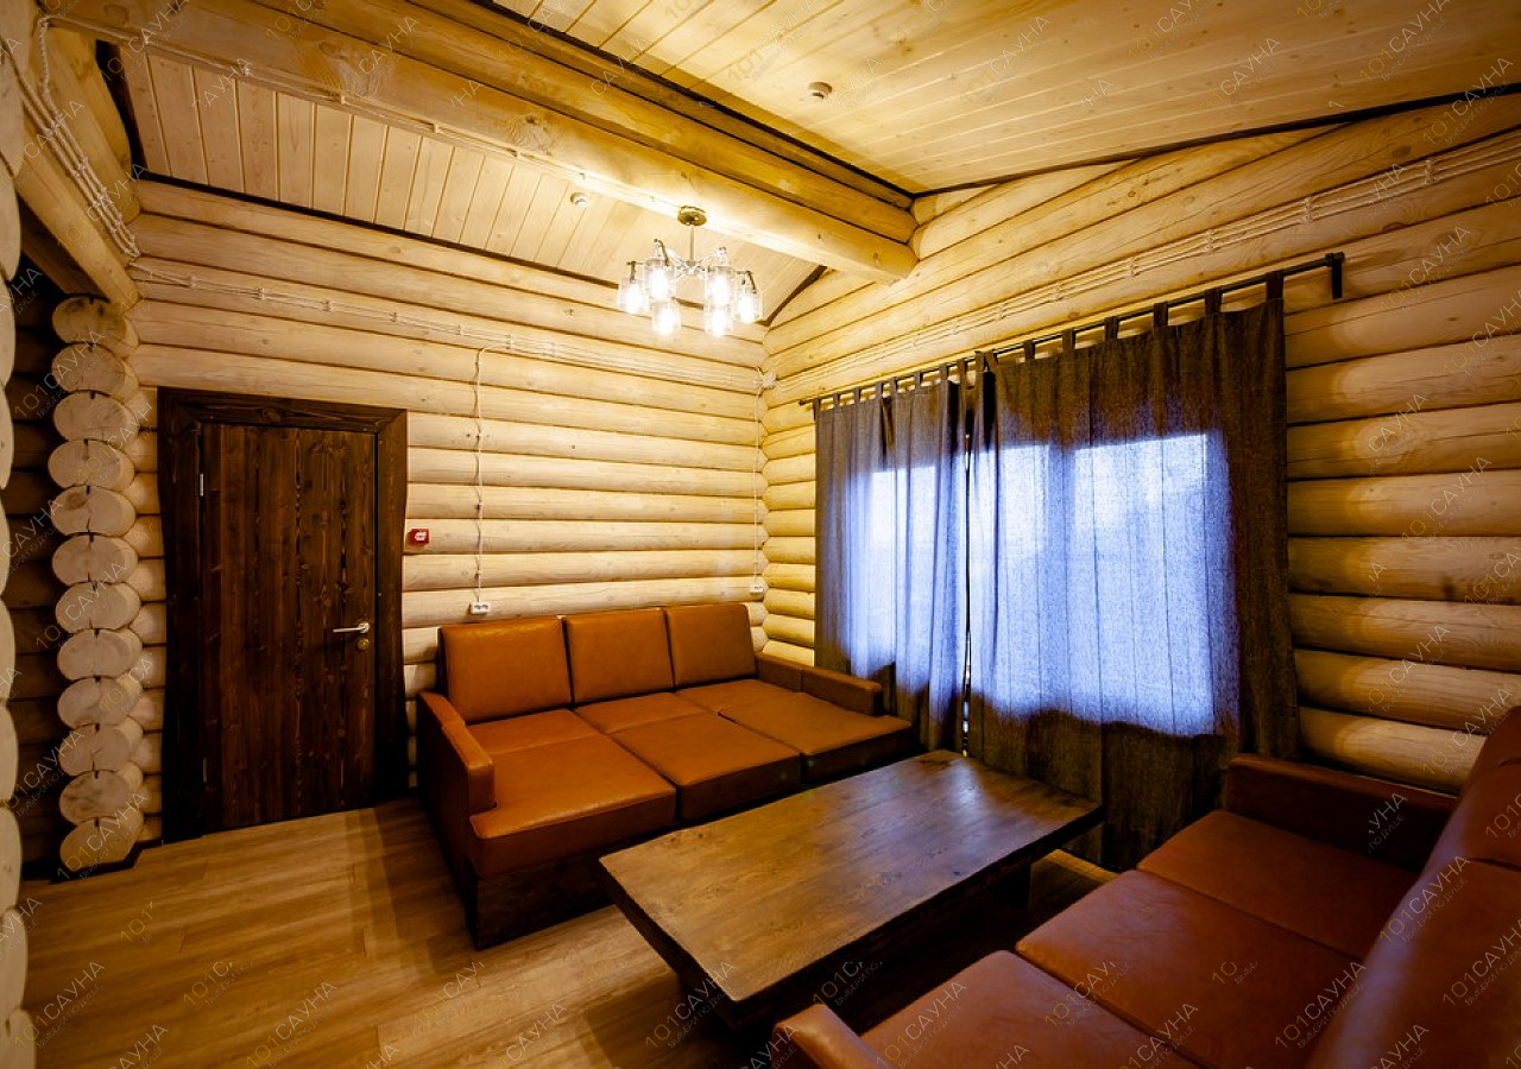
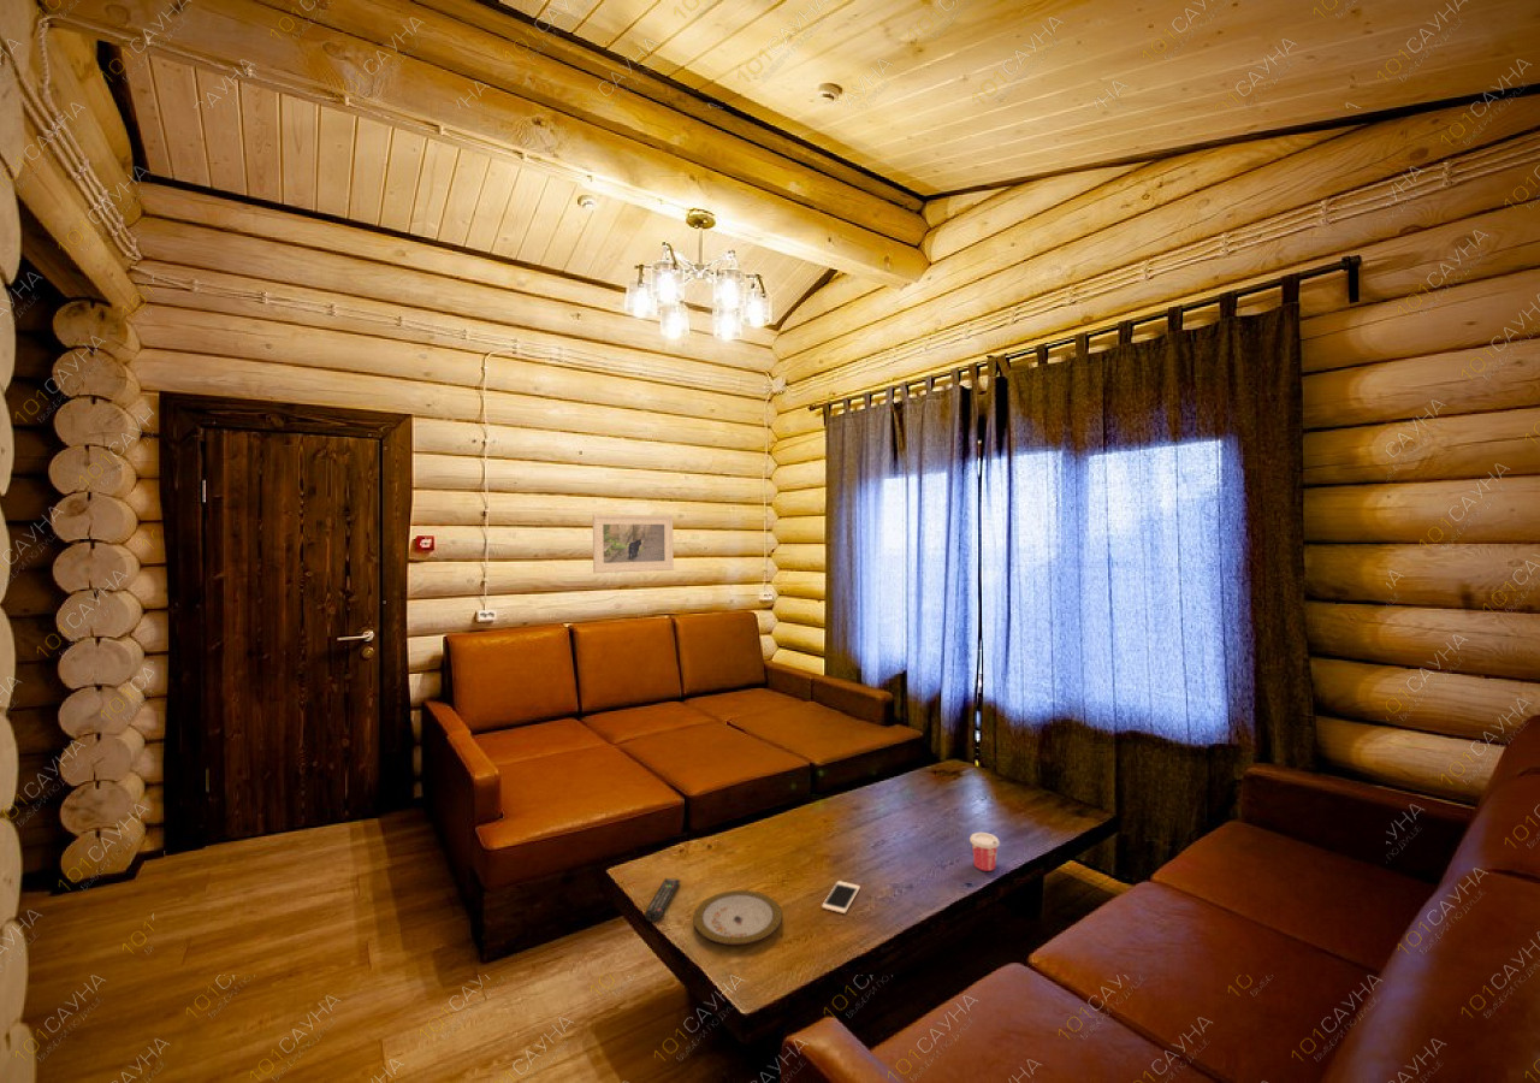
+ plate [692,889,783,946]
+ cell phone [821,880,861,915]
+ cup [969,832,1001,872]
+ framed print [592,513,675,574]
+ remote control [644,877,681,923]
